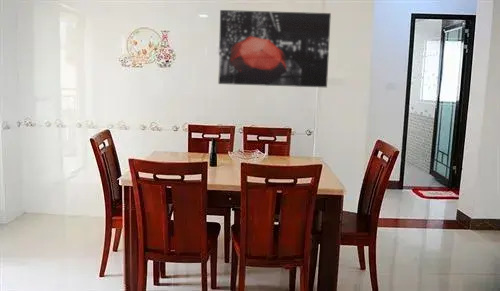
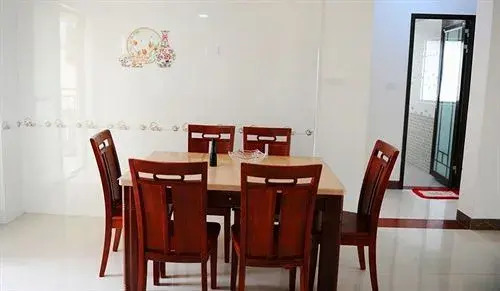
- wall art [217,9,332,88]
